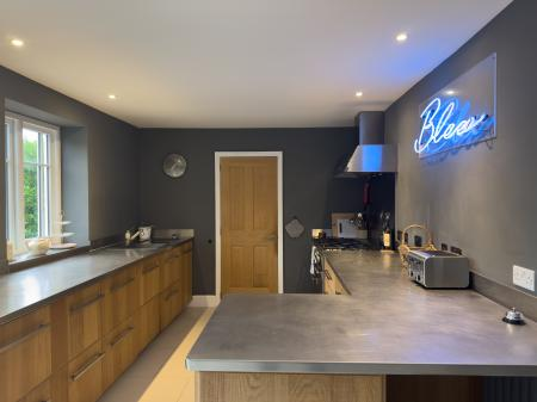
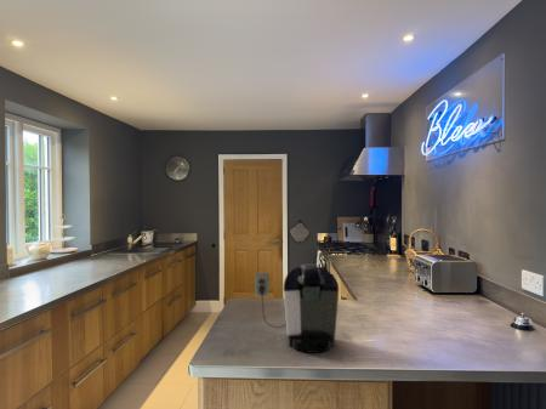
+ coffee maker [254,263,340,354]
